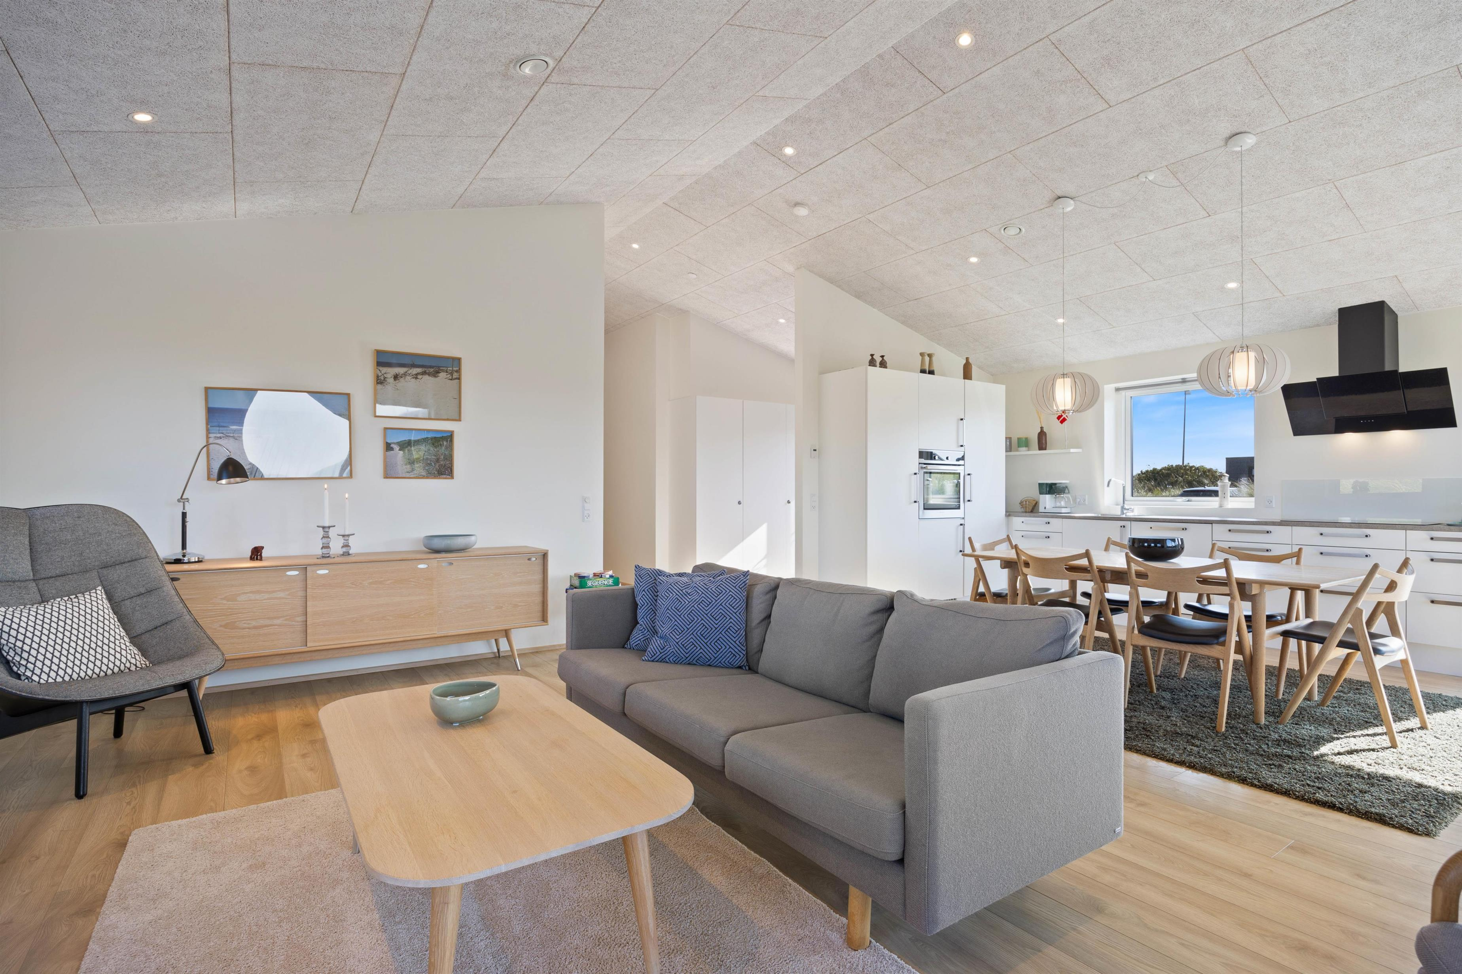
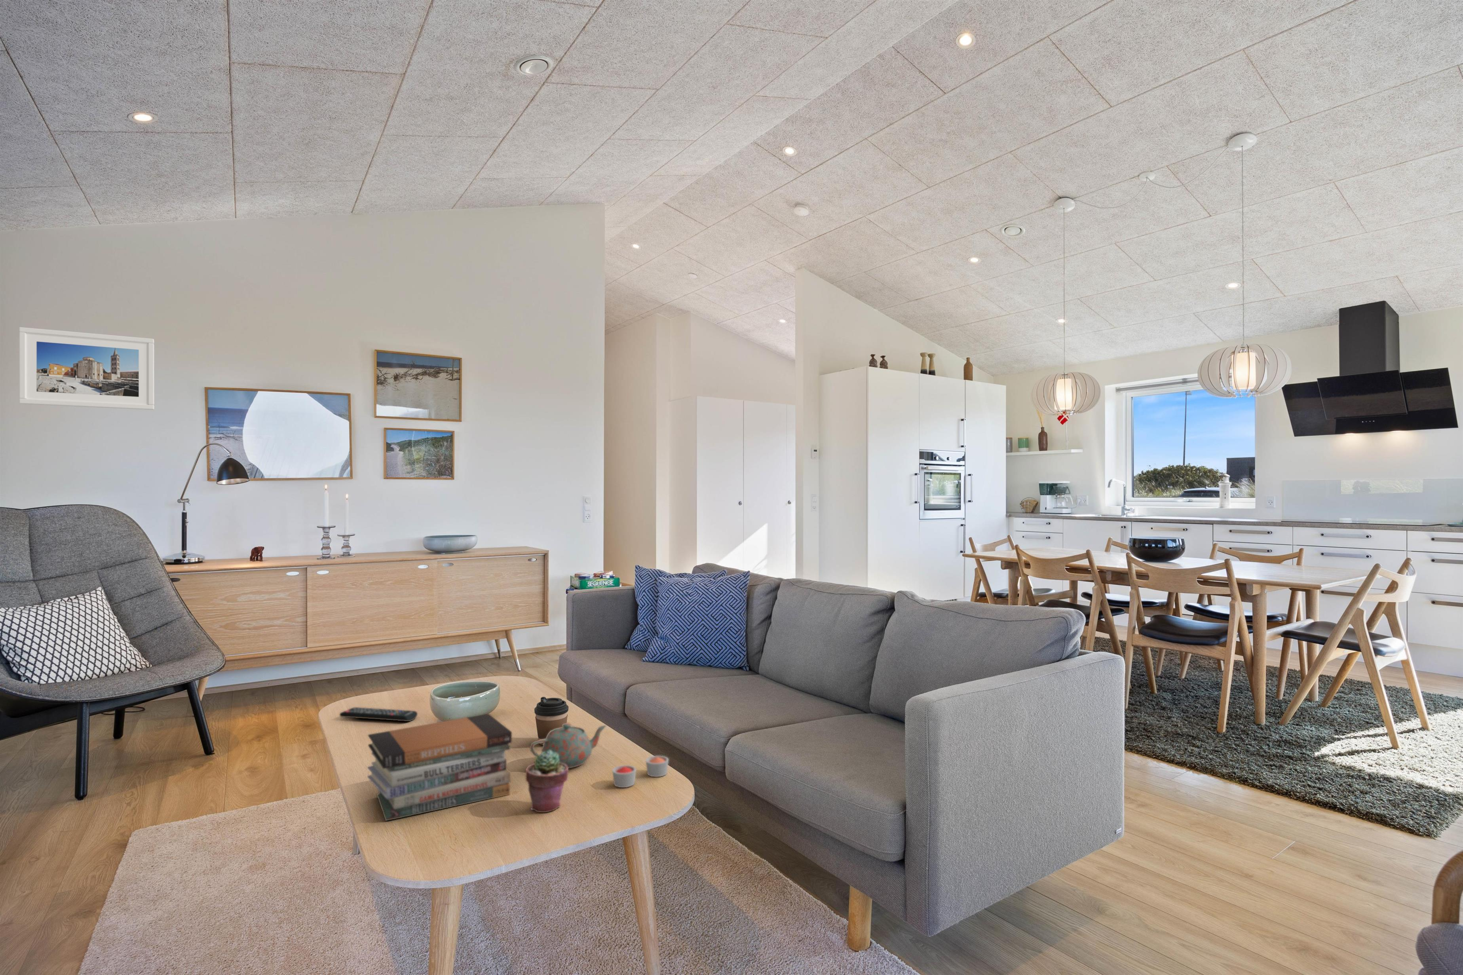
+ potted succulent [525,750,569,813]
+ book stack [367,713,513,822]
+ remote control [339,706,418,721]
+ coffee cup [534,696,569,745]
+ teapot [530,723,607,768]
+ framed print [19,326,155,410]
+ candle [612,755,669,788]
